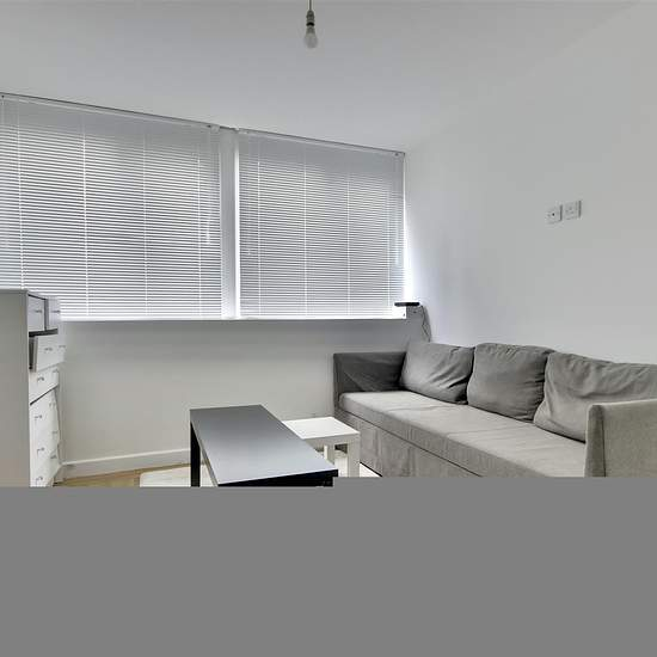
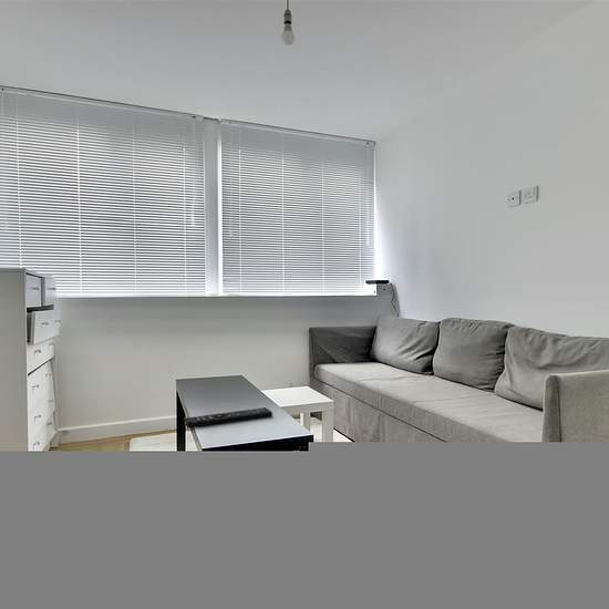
+ remote control [183,406,273,430]
